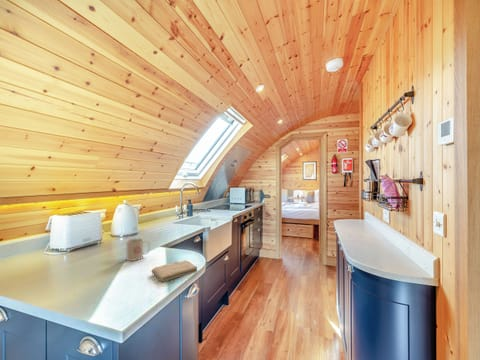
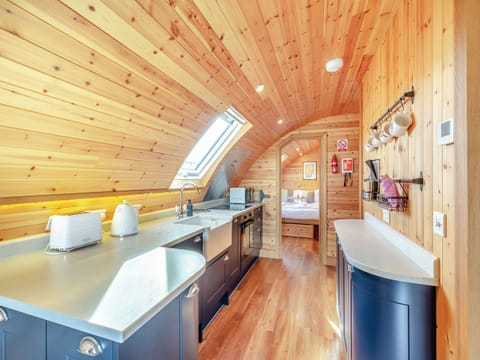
- washcloth [151,260,198,282]
- mug [126,238,151,262]
